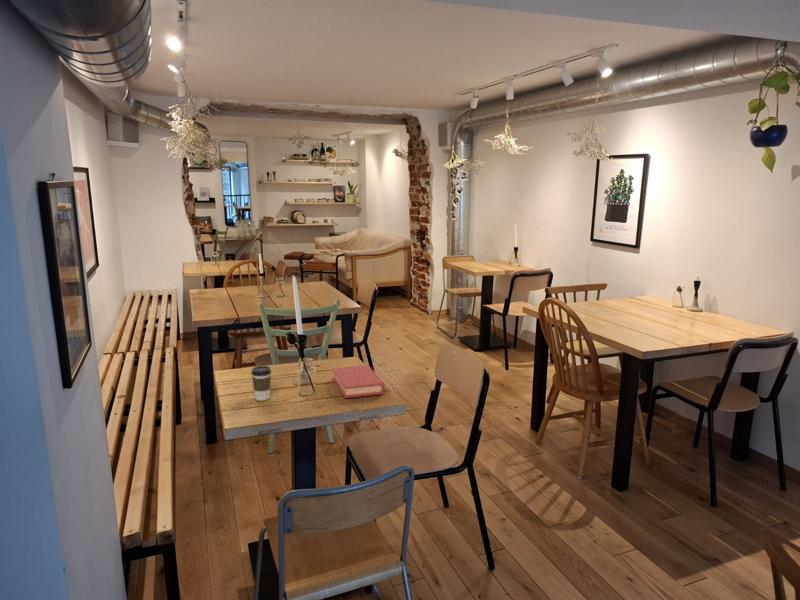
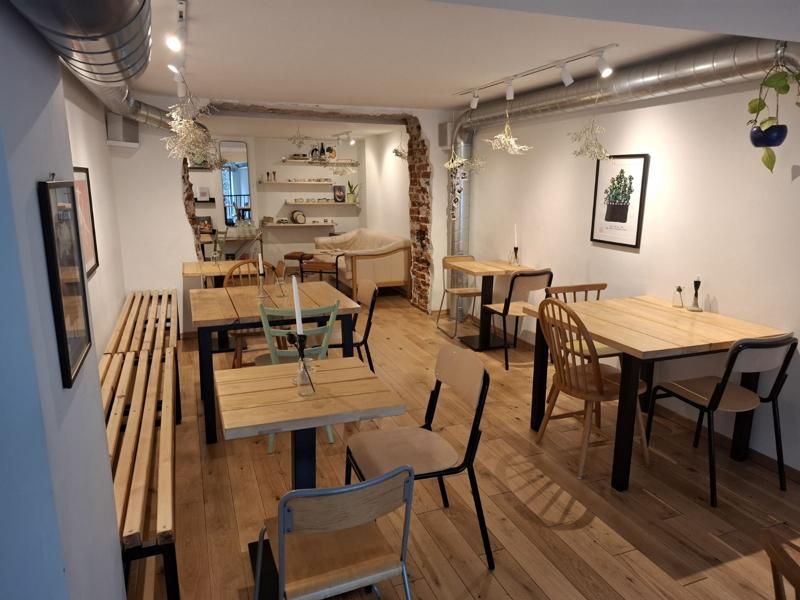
- coffee cup [250,365,272,402]
- book [332,364,385,399]
